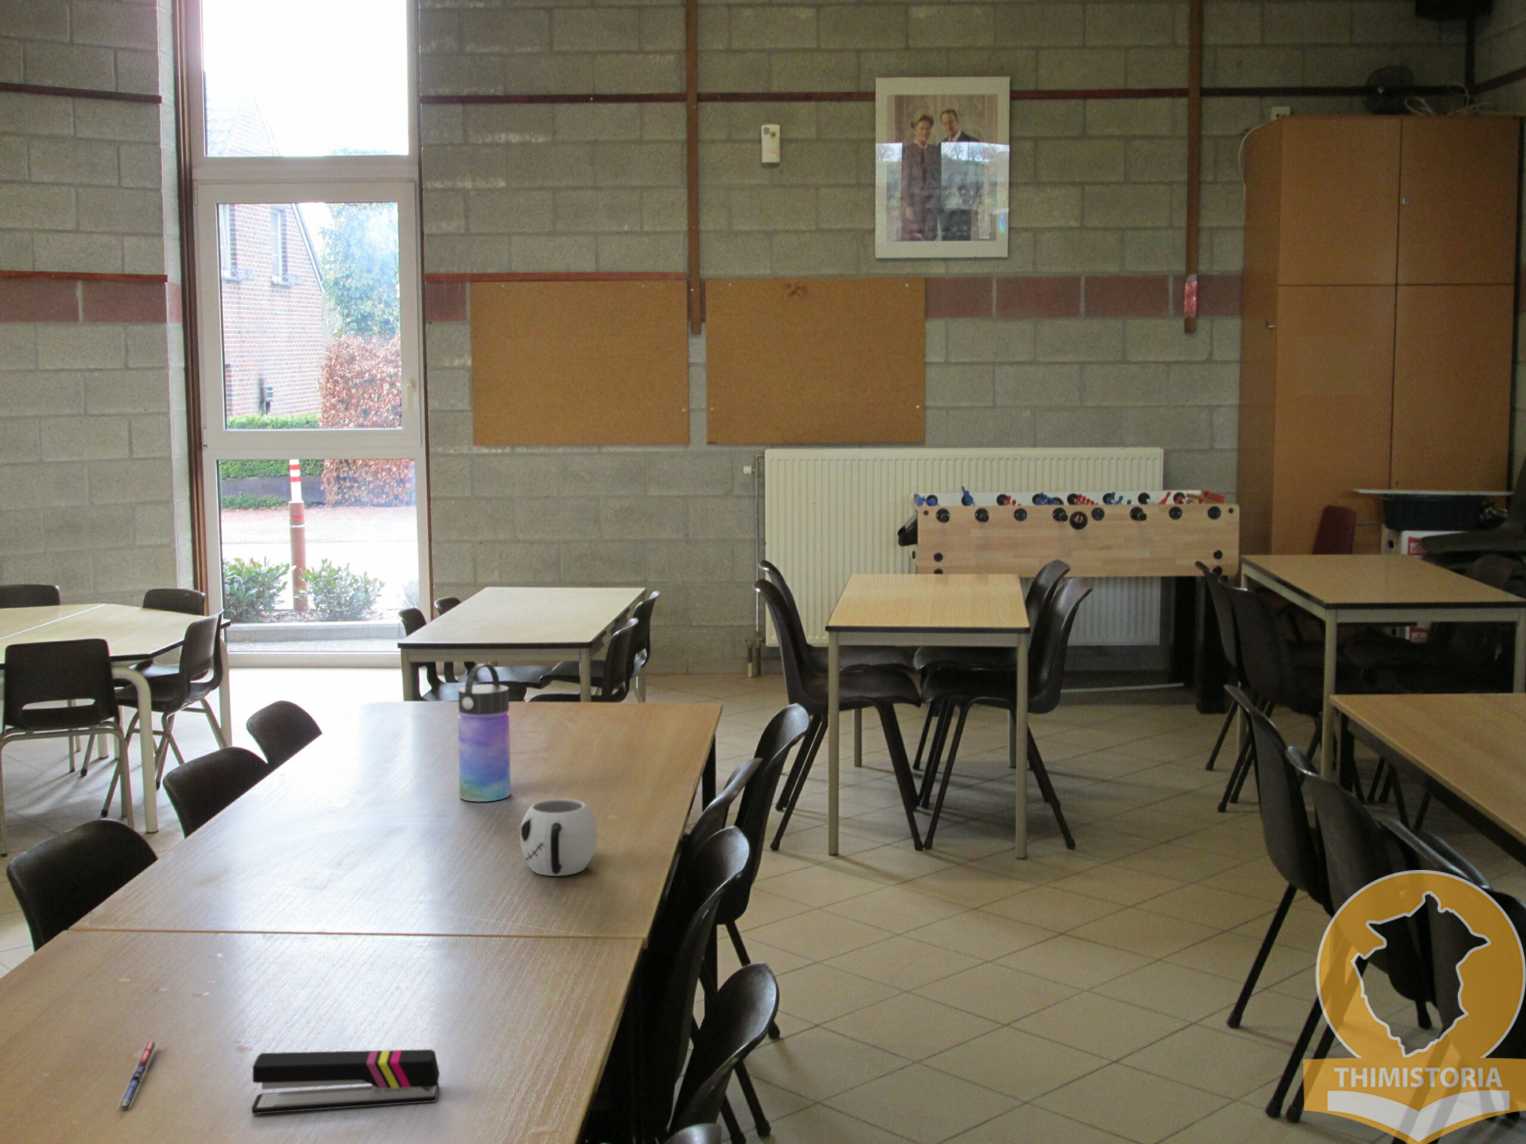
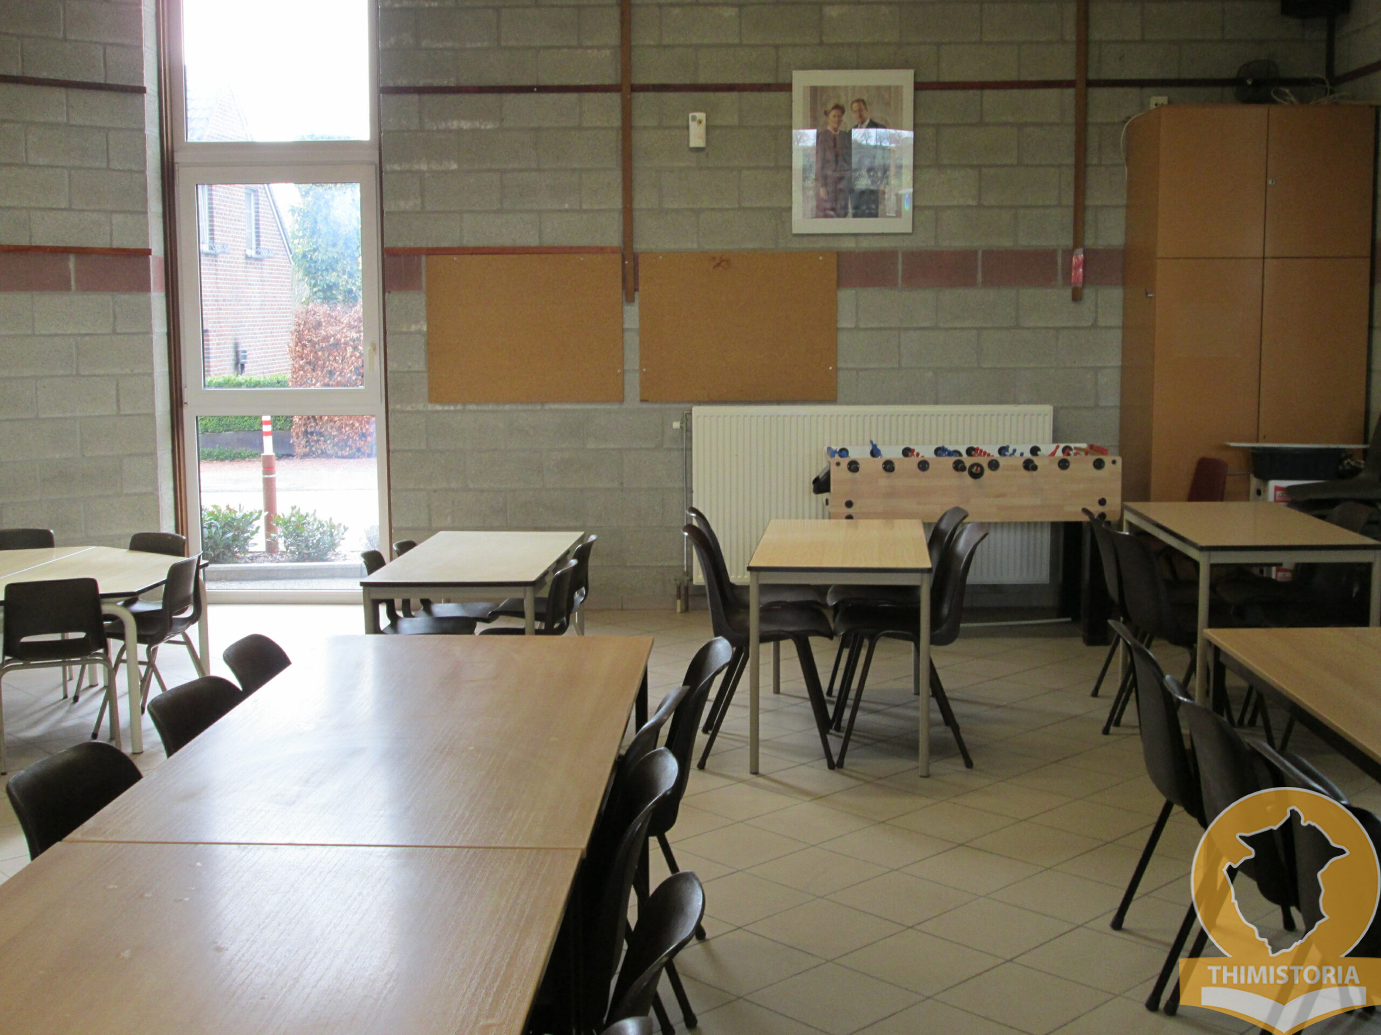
- water bottle [458,663,512,802]
- stapler [251,1049,441,1115]
- mug [519,798,597,876]
- pen [117,1041,159,1109]
